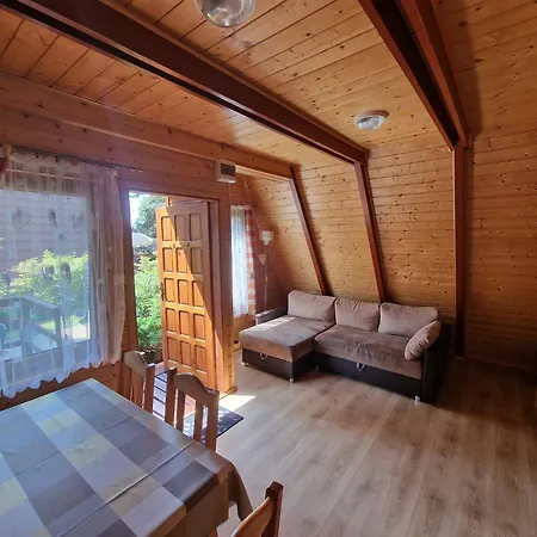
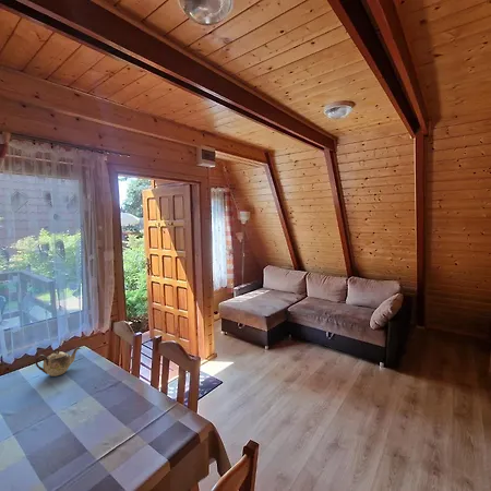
+ teapot [34,346,82,378]
